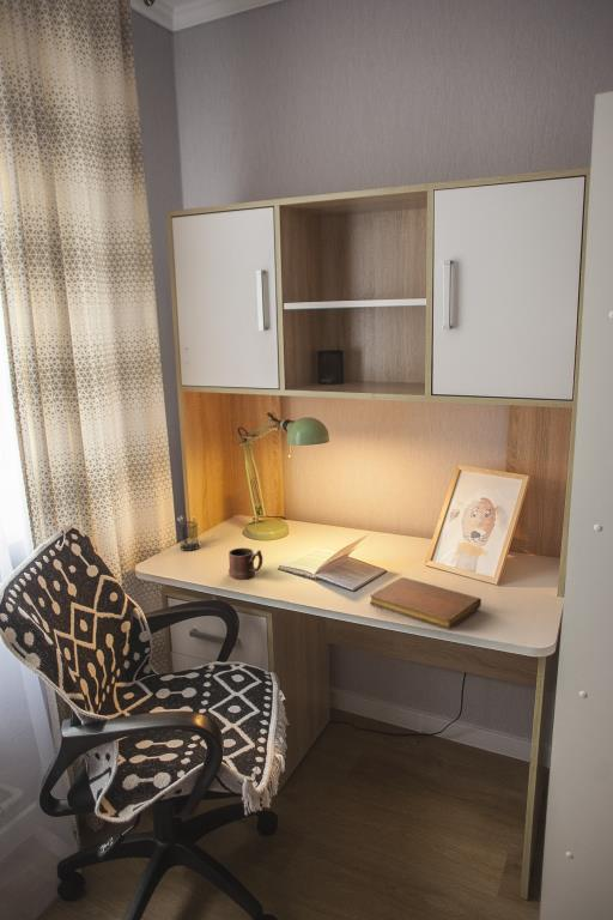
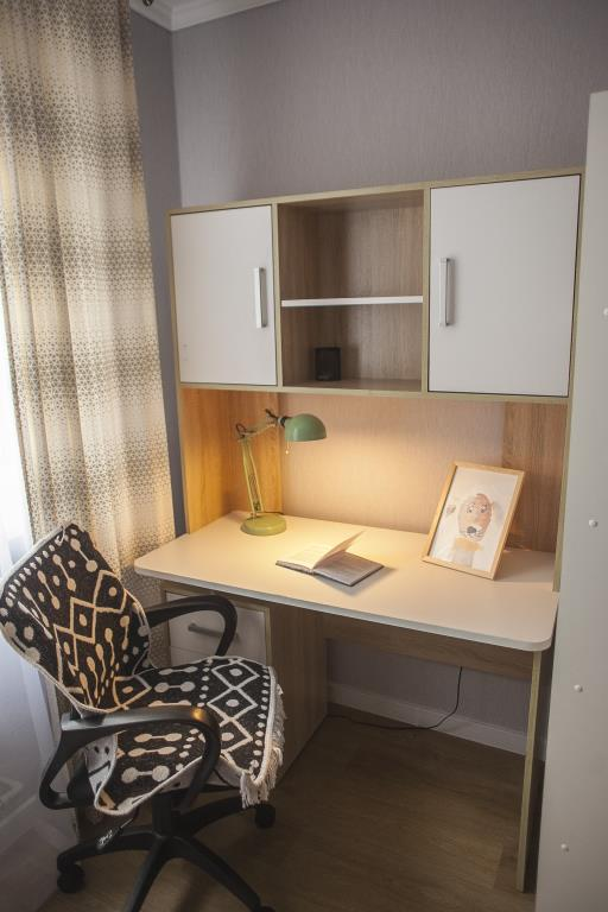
- pencil holder [177,515,200,552]
- notebook [369,576,482,630]
- mug [227,546,263,580]
